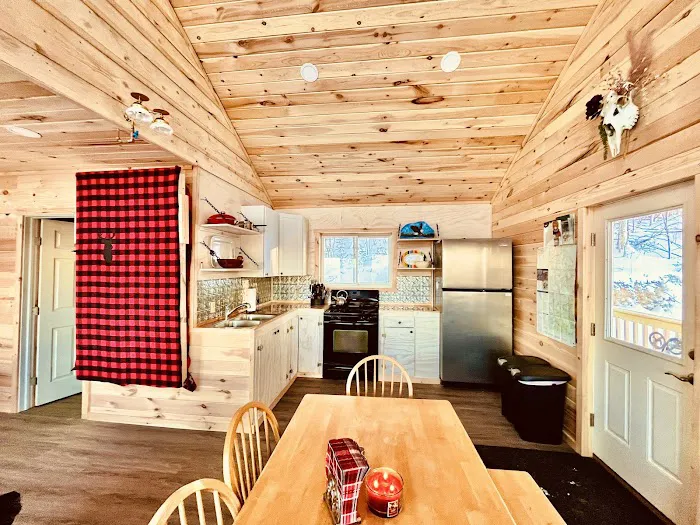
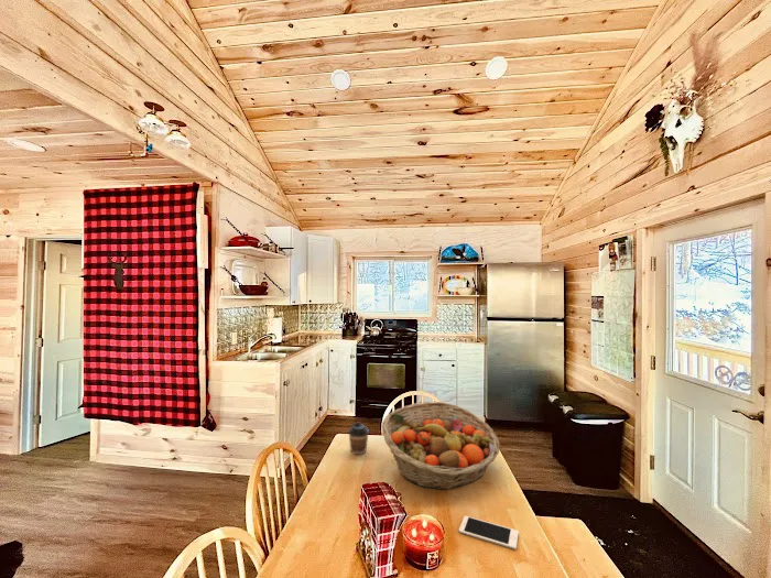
+ coffee cup [348,422,370,456]
+ fruit basket [381,401,501,491]
+ cell phone [458,515,520,550]
